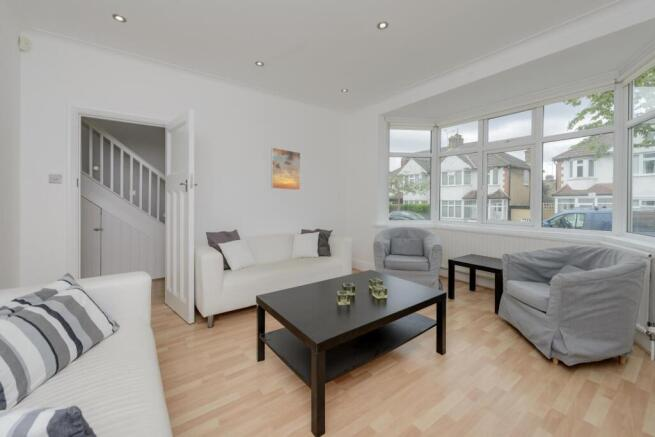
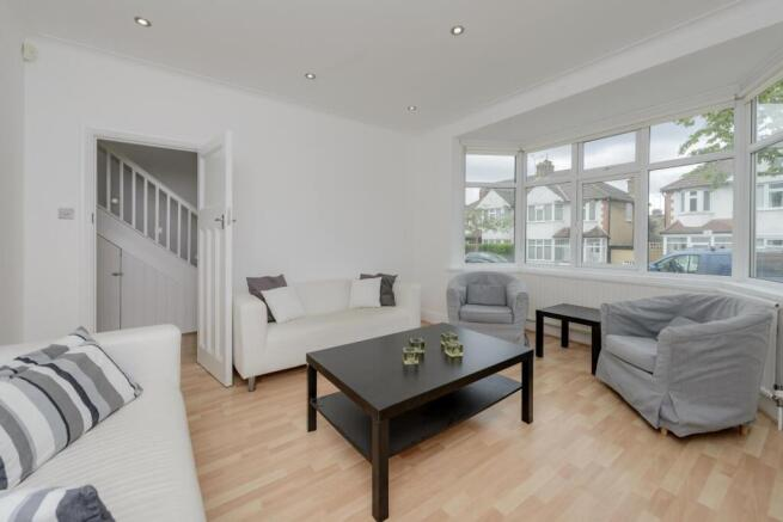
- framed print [270,147,301,192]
